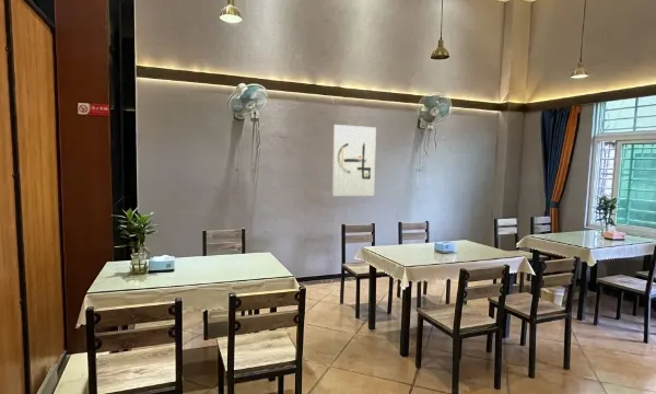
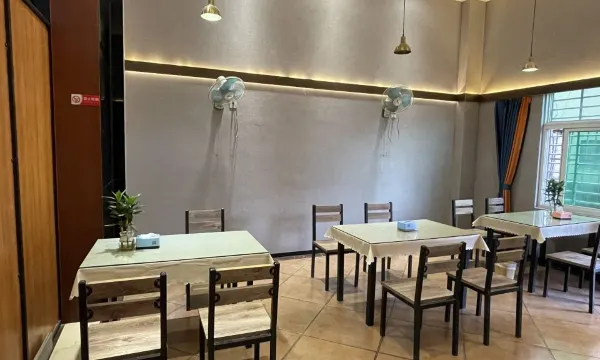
- wall art [331,124,377,197]
